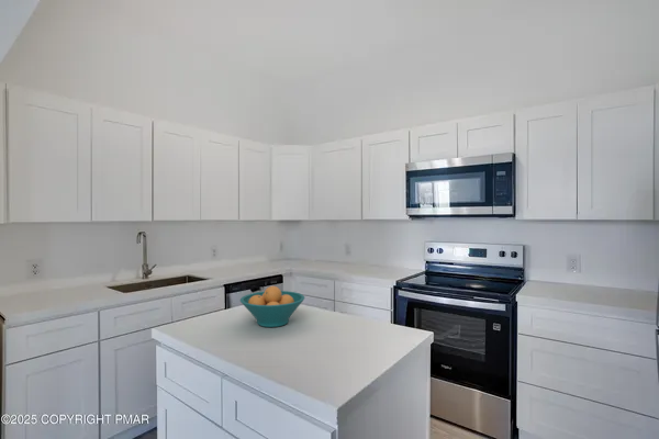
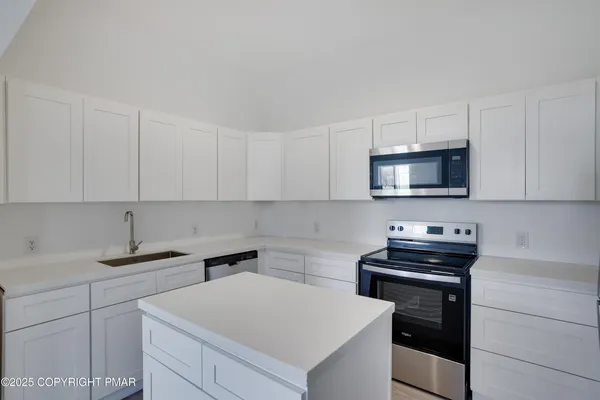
- fruit bowl [239,285,305,328]
